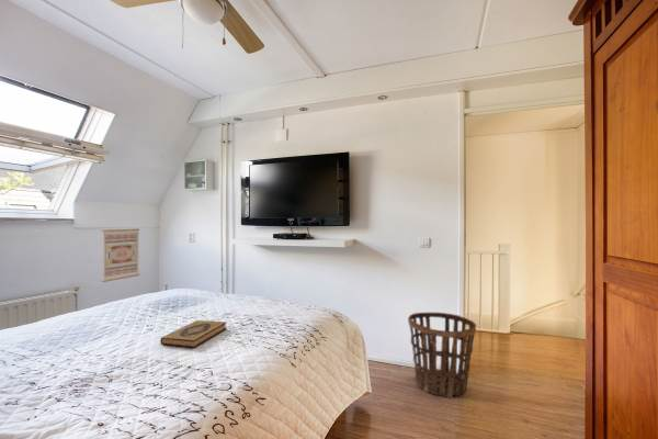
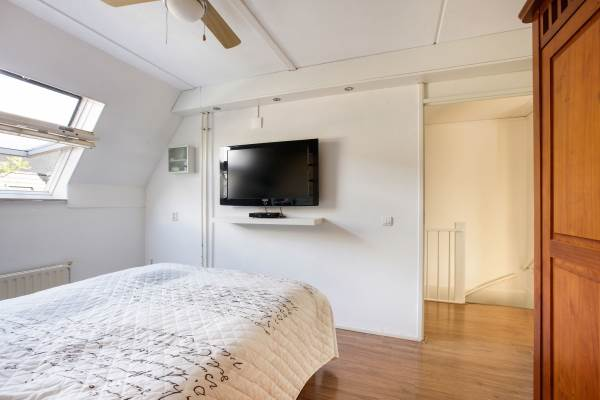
- basket [407,312,477,398]
- wall art [101,228,140,283]
- hardback book [159,319,228,349]
